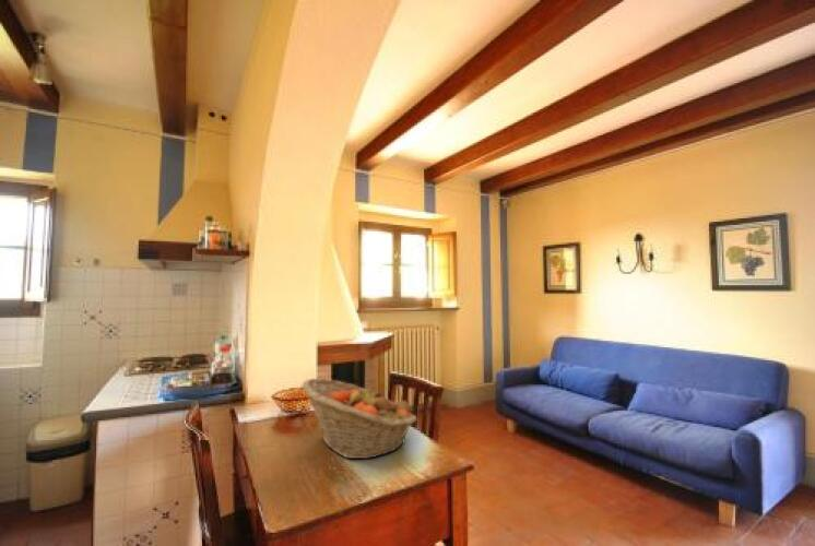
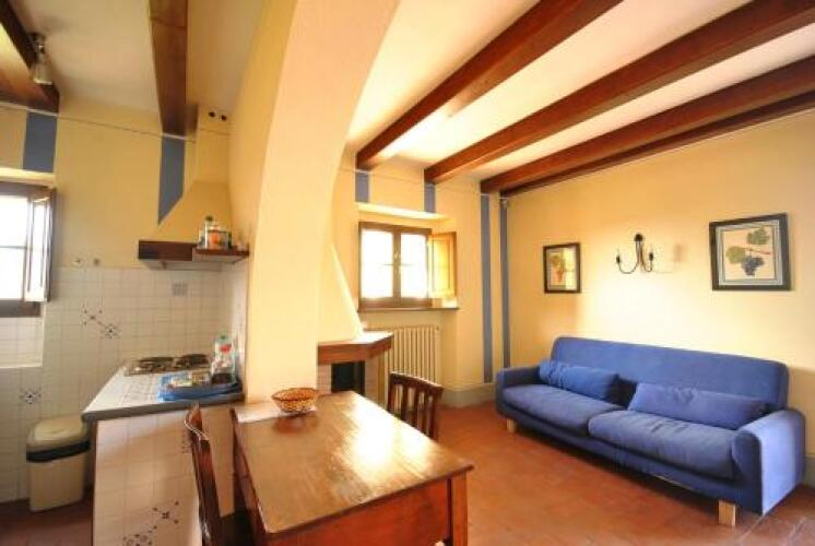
- fruit basket [300,377,418,460]
